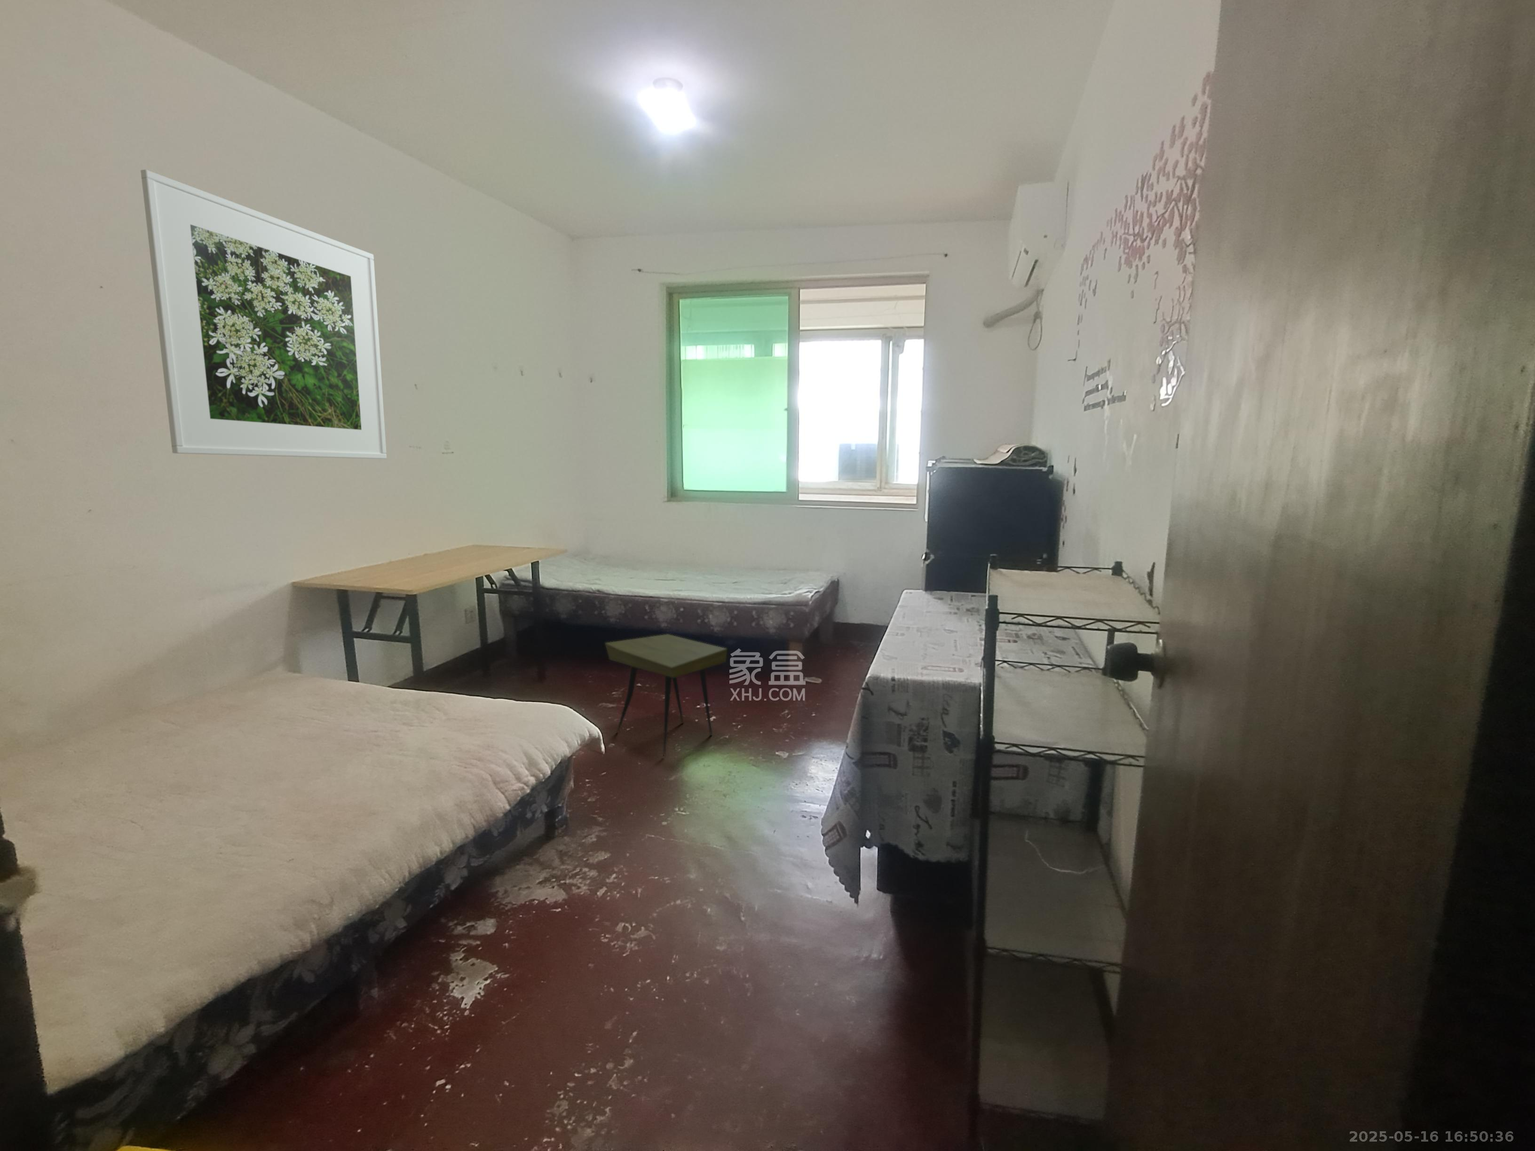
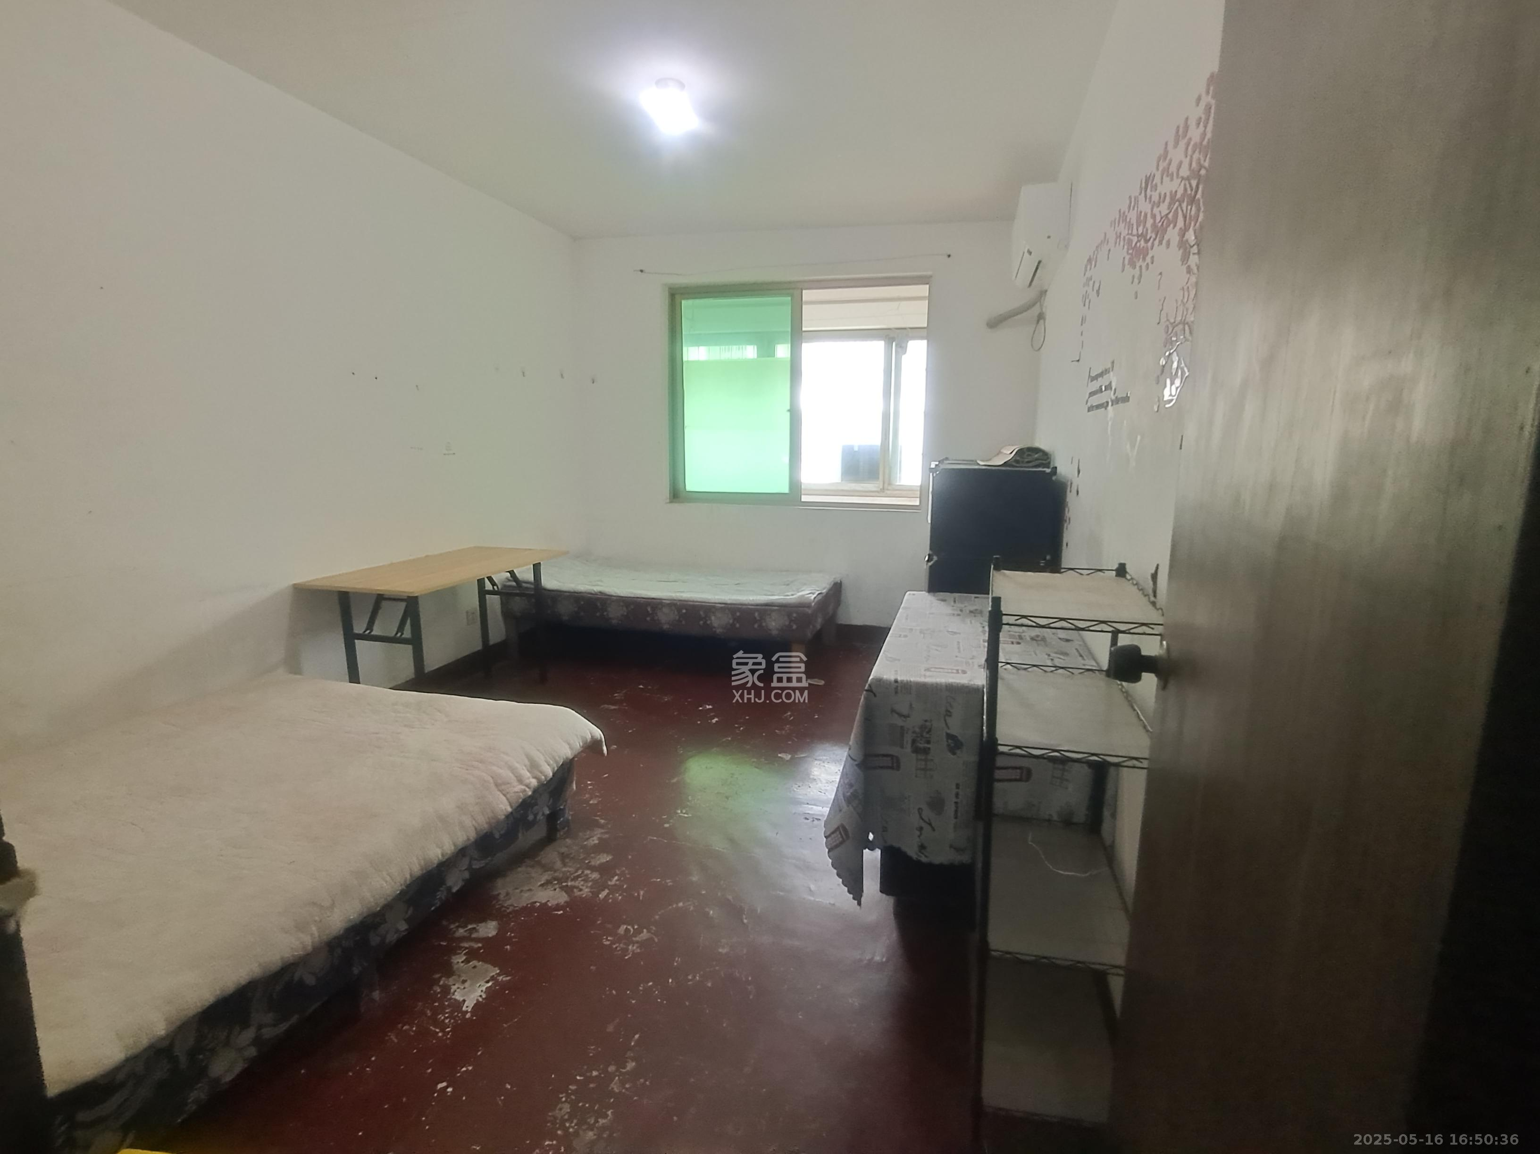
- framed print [140,169,387,459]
- side table [604,634,728,757]
